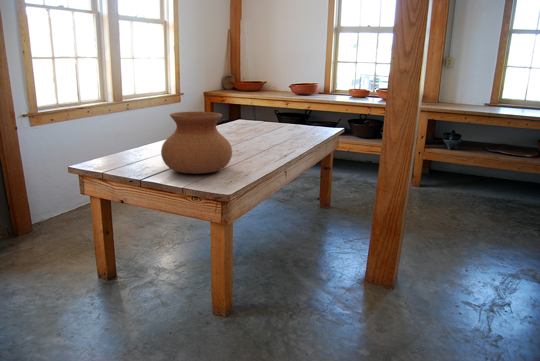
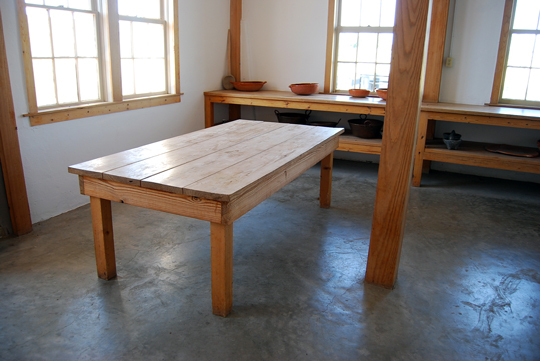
- clay pot [160,111,233,175]
